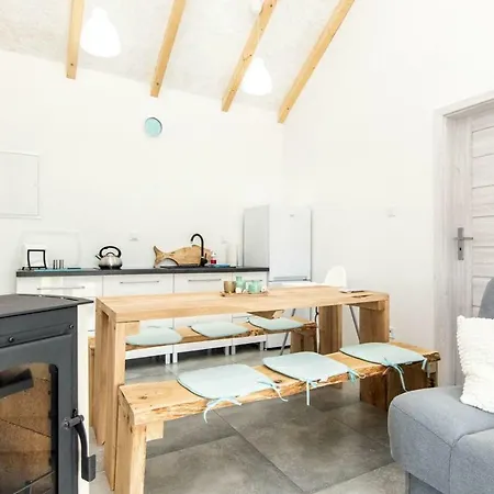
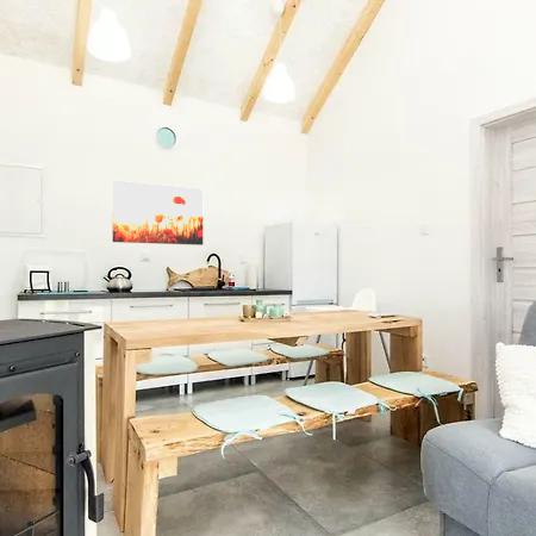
+ wall art [112,180,204,247]
